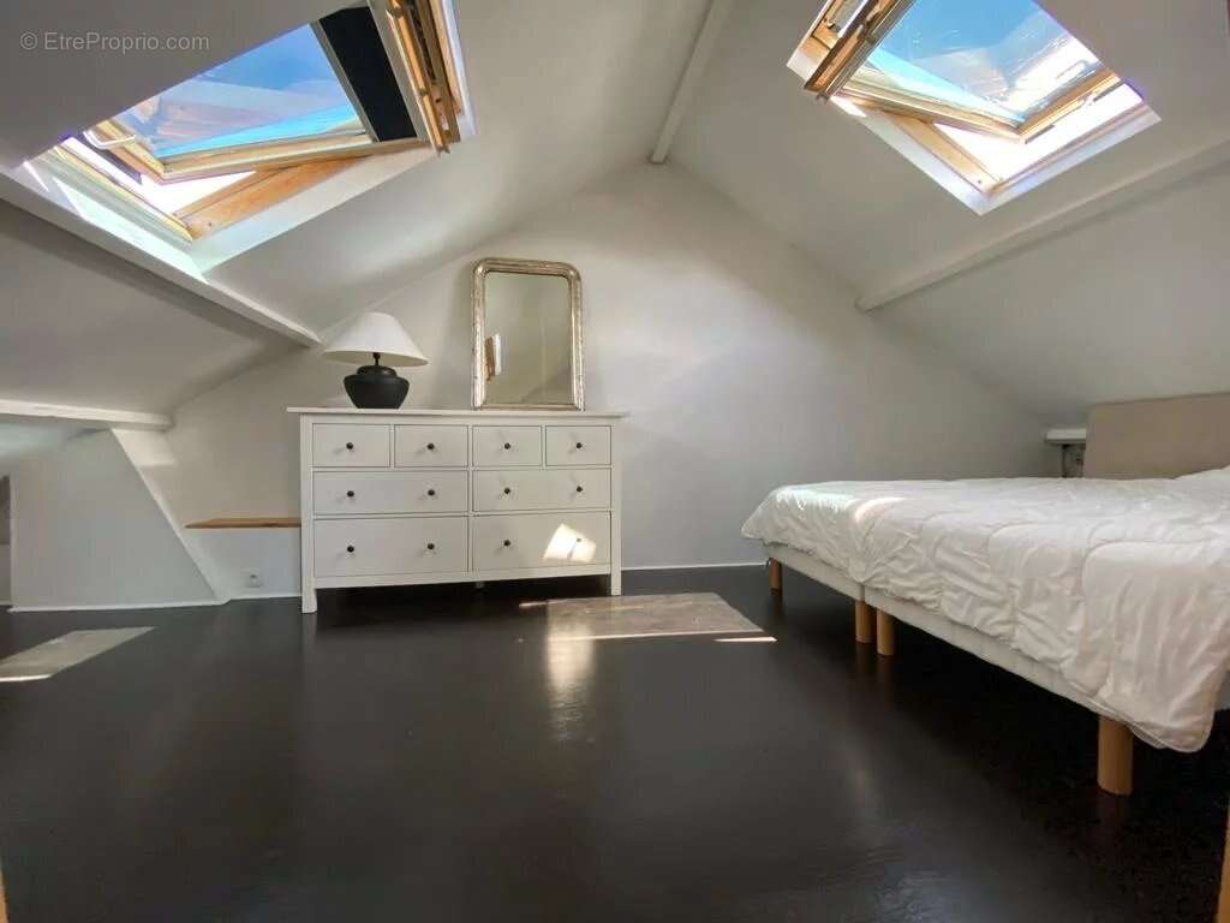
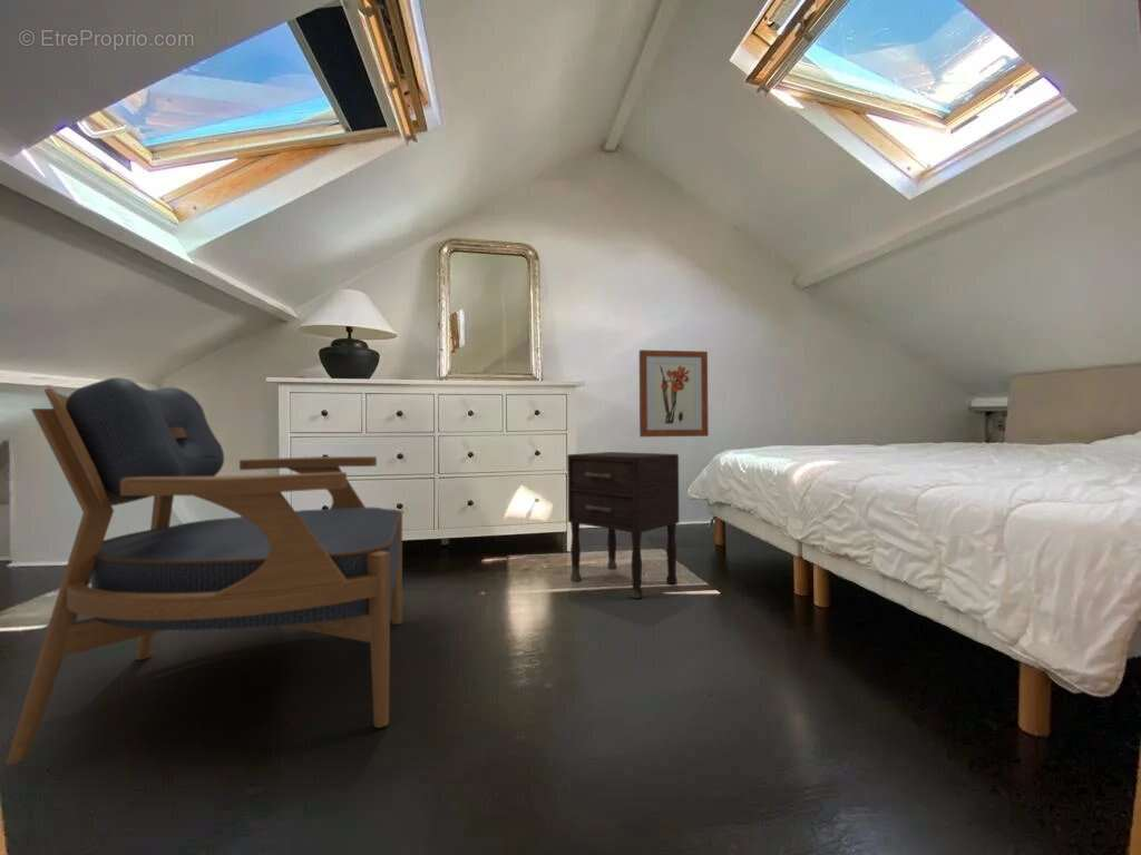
+ nightstand [566,451,680,599]
+ armchair [4,376,403,766]
+ wall art [638,348,710,438]
